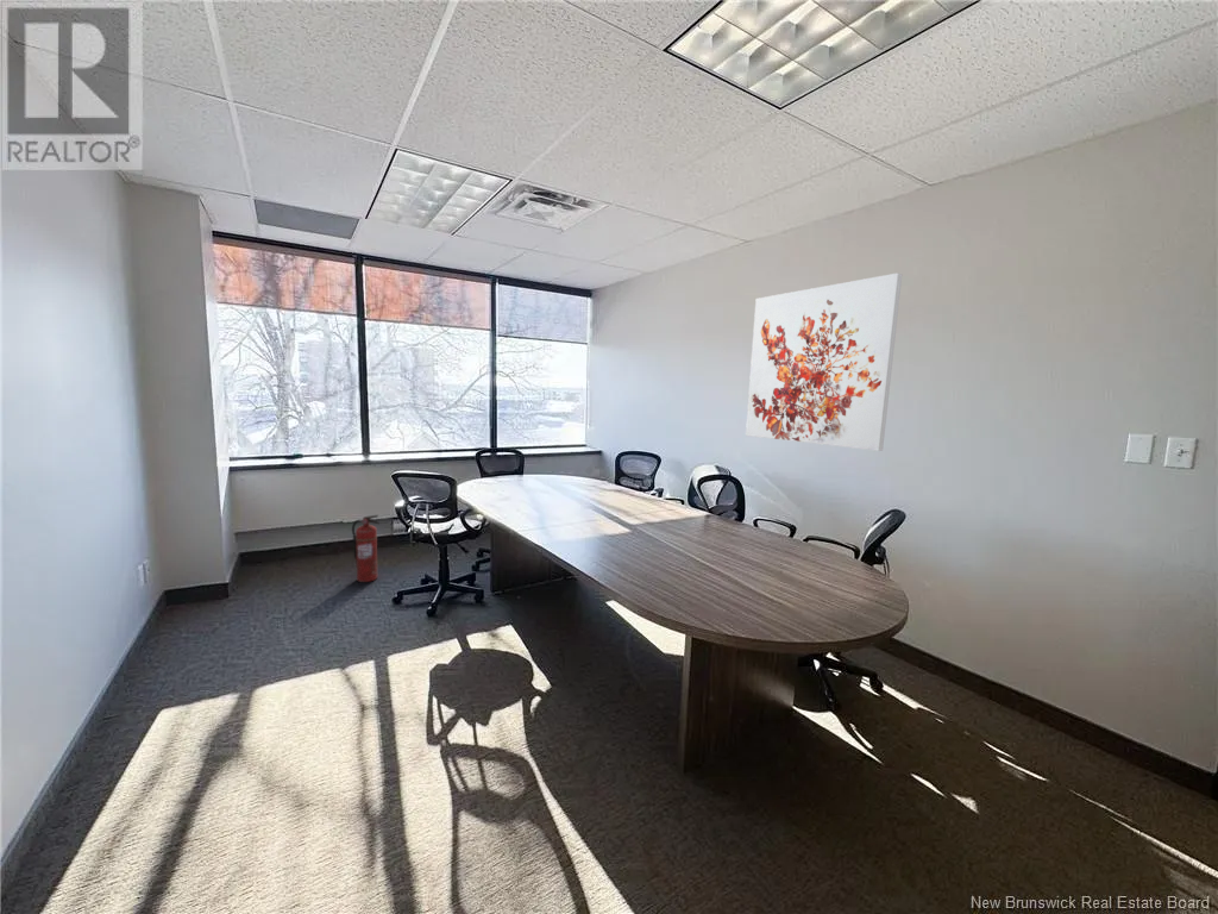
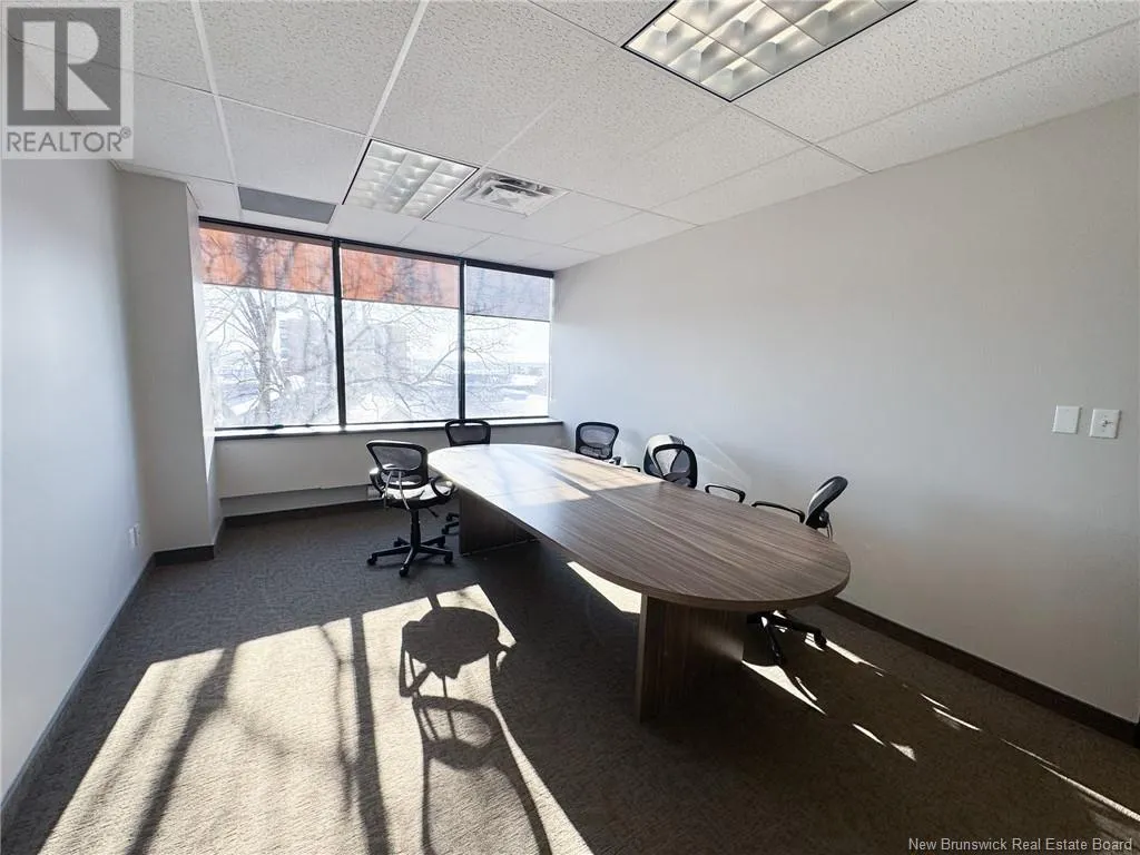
- wall art [745,273,903,452]
- fire extinguisher [351,513,381,583]
